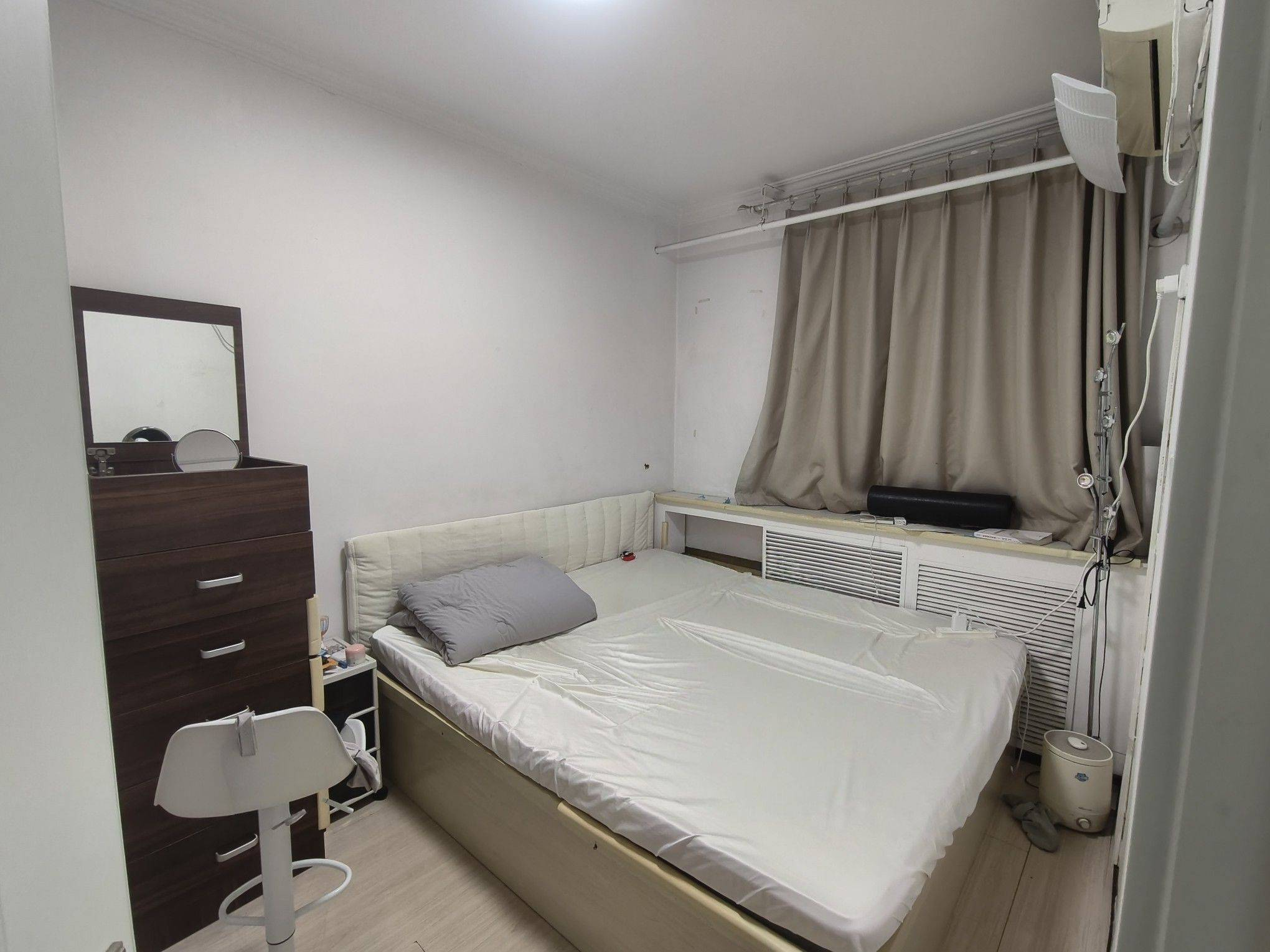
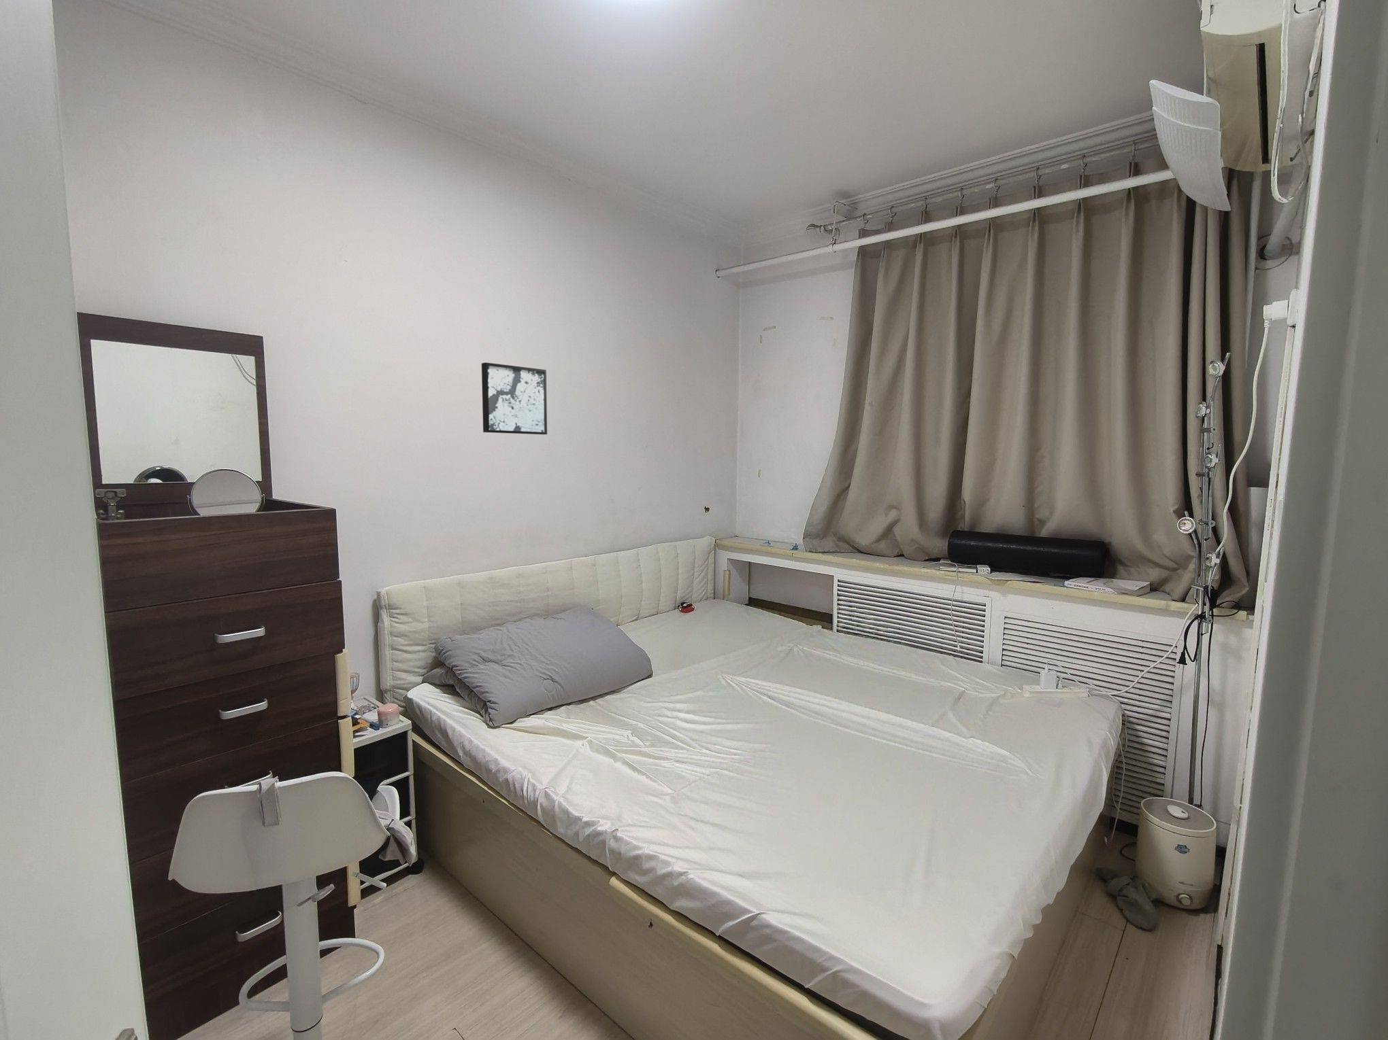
+ wall art [481,362,548,435]
